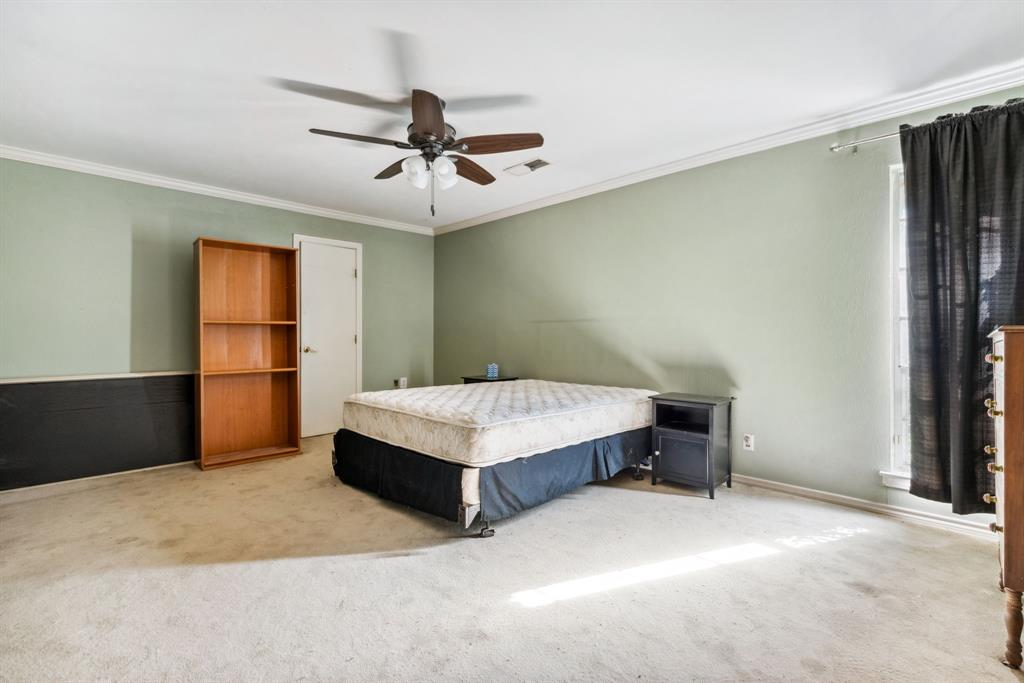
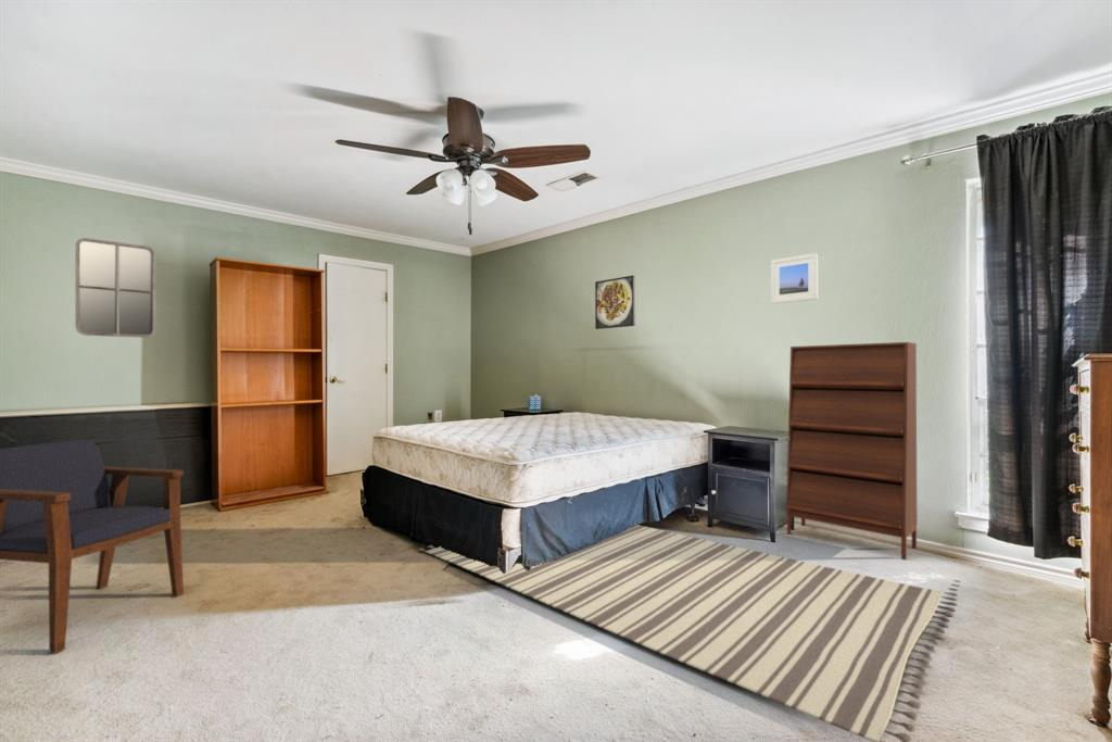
+ shoe cabinet [785,341,919,561]
+ armchair [0,439,185,655]
+ home mirror [75,237,157,339]
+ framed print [770,252,819,304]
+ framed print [594,274,636,330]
+ rug [417,524,961,742]
